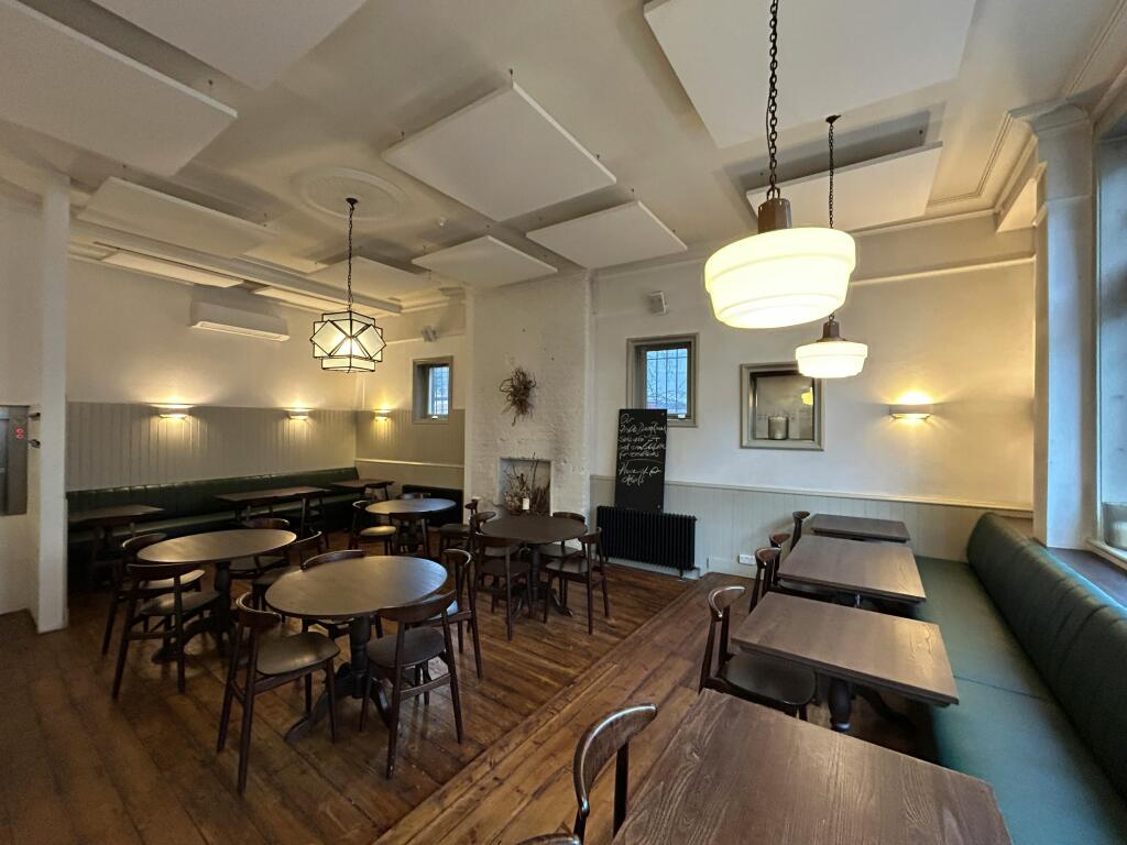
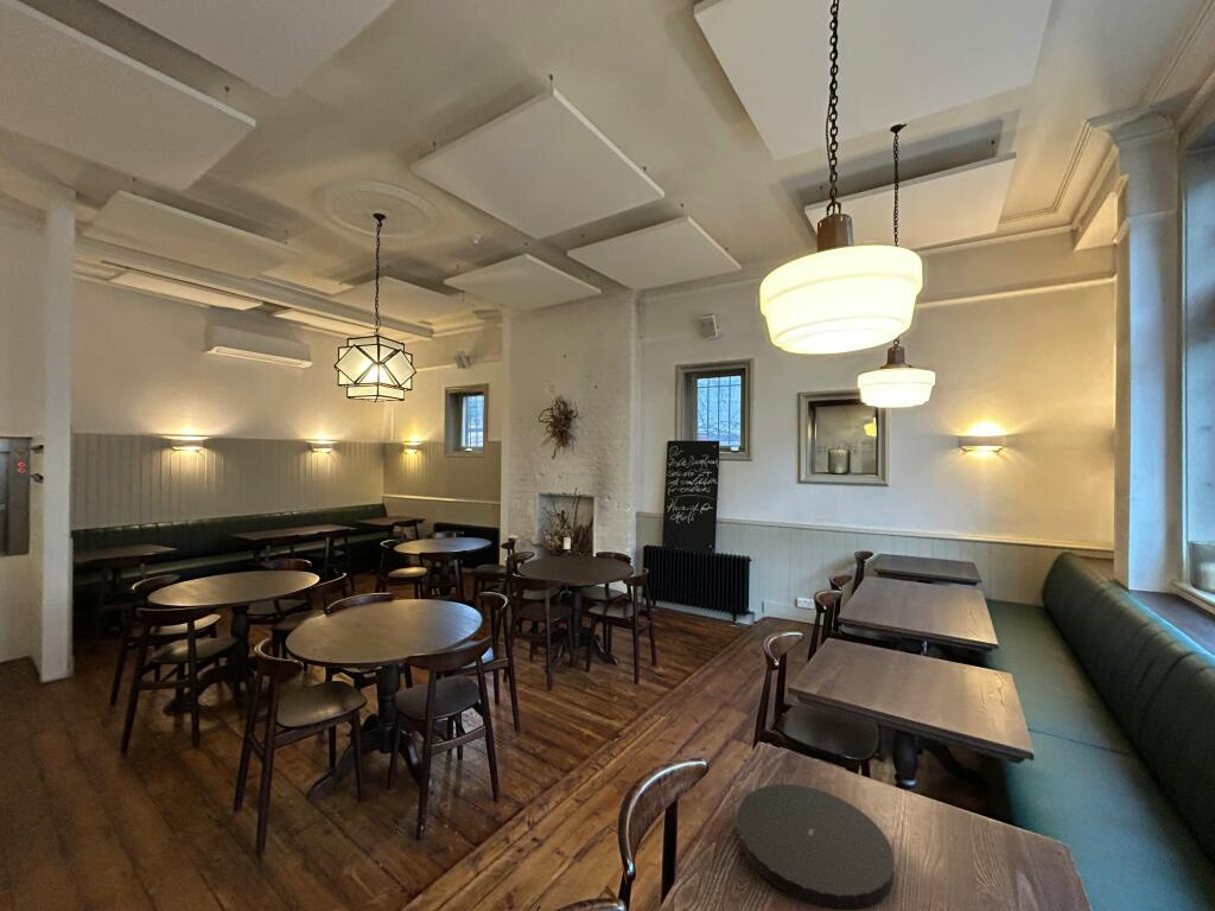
+ plate [736,783,896,911]
